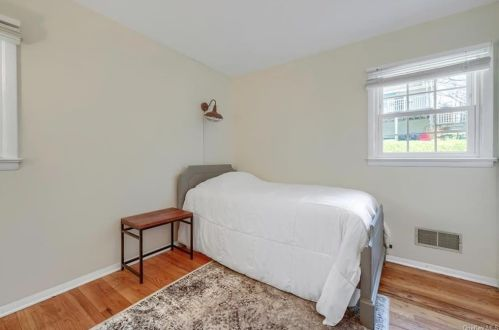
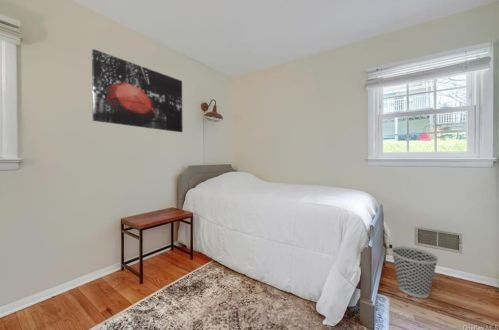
+ wall art [91,48,184,133]
+ wastebasket [390,245,439,299]
